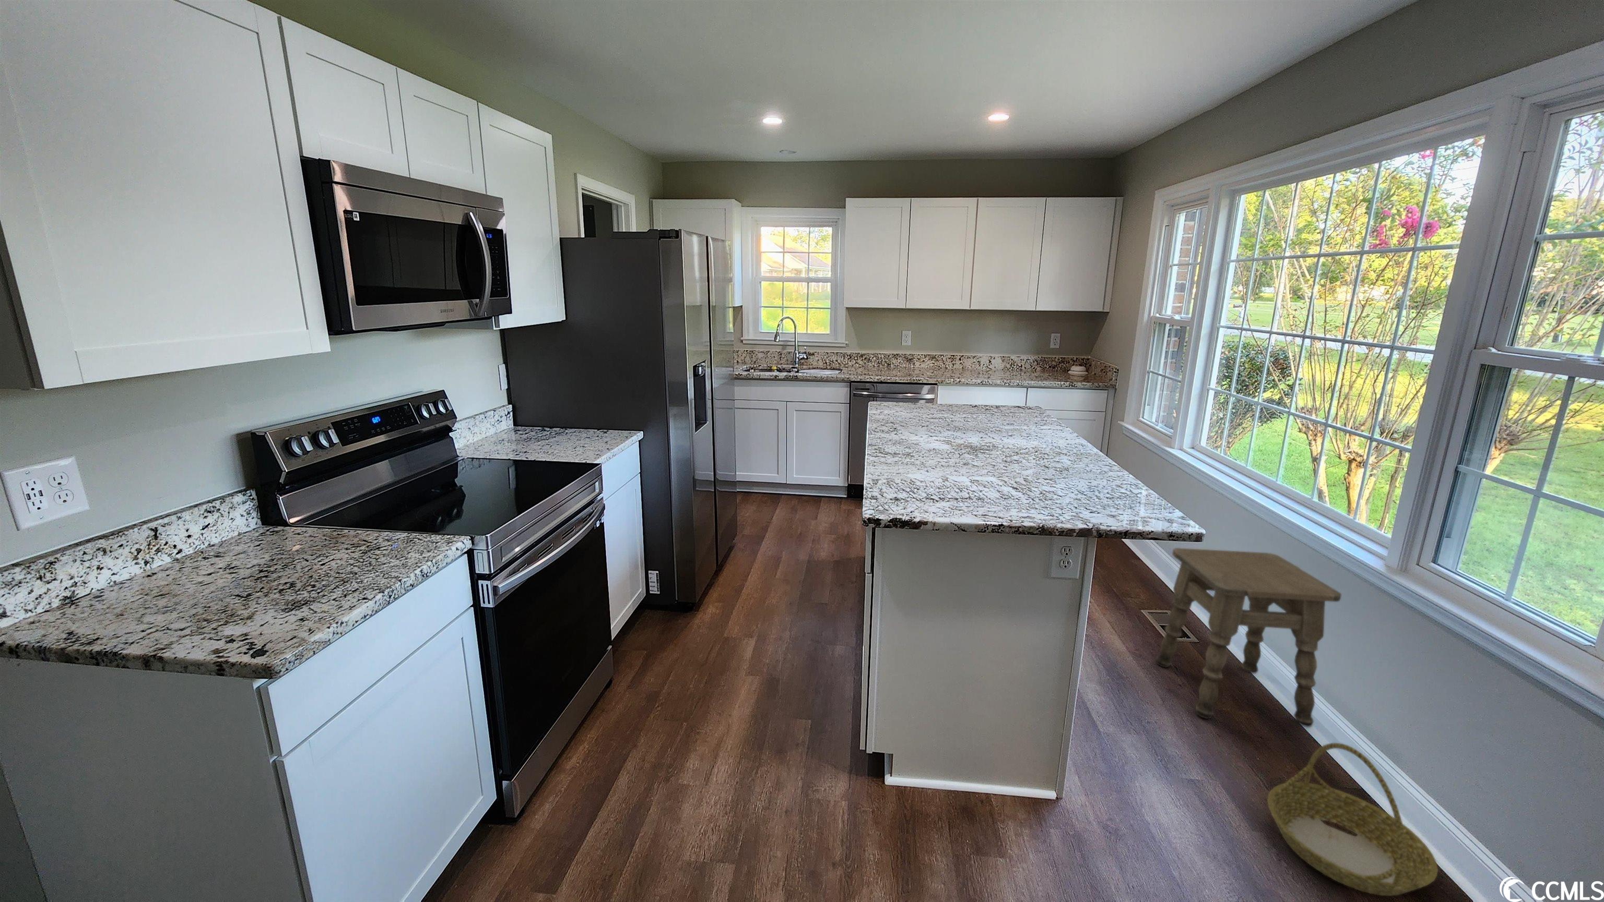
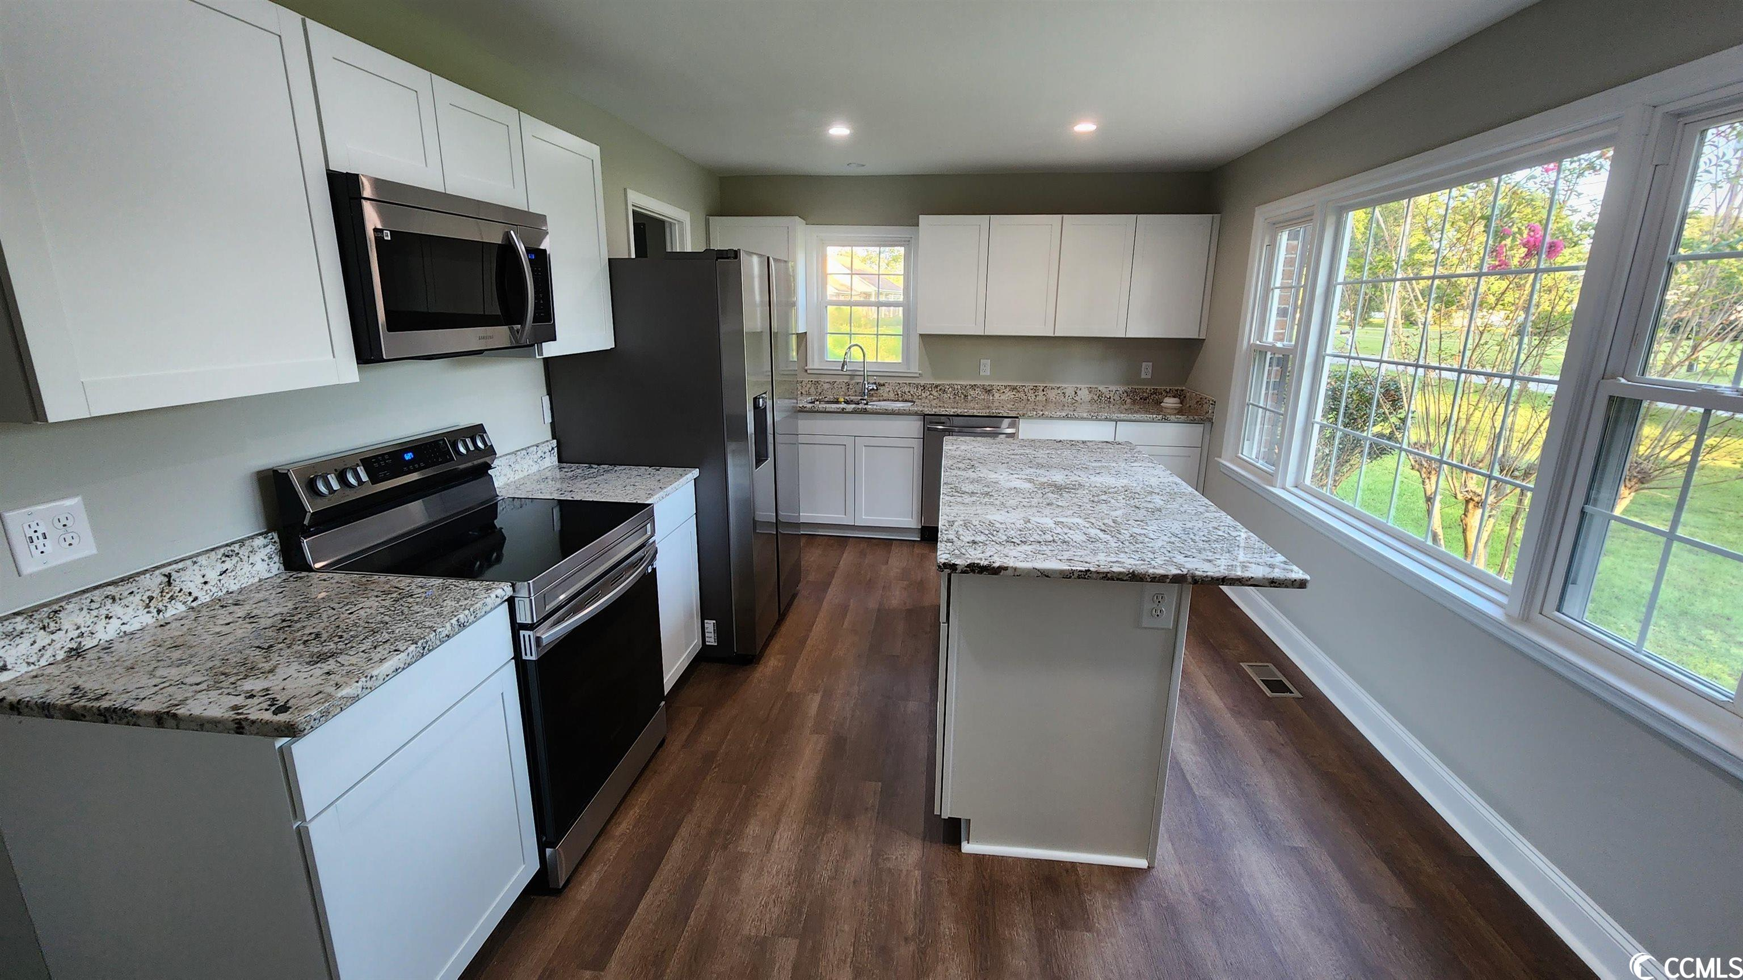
- side table [1156,547,1342,728]
- basket [1267,742,1439,896]
